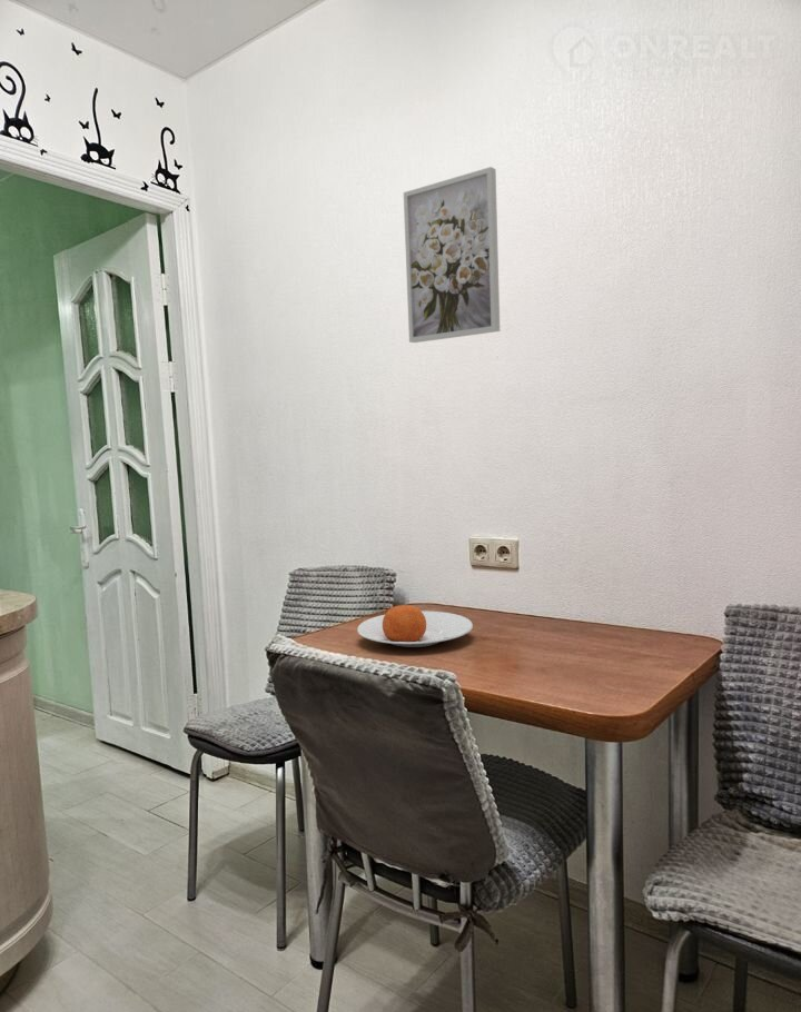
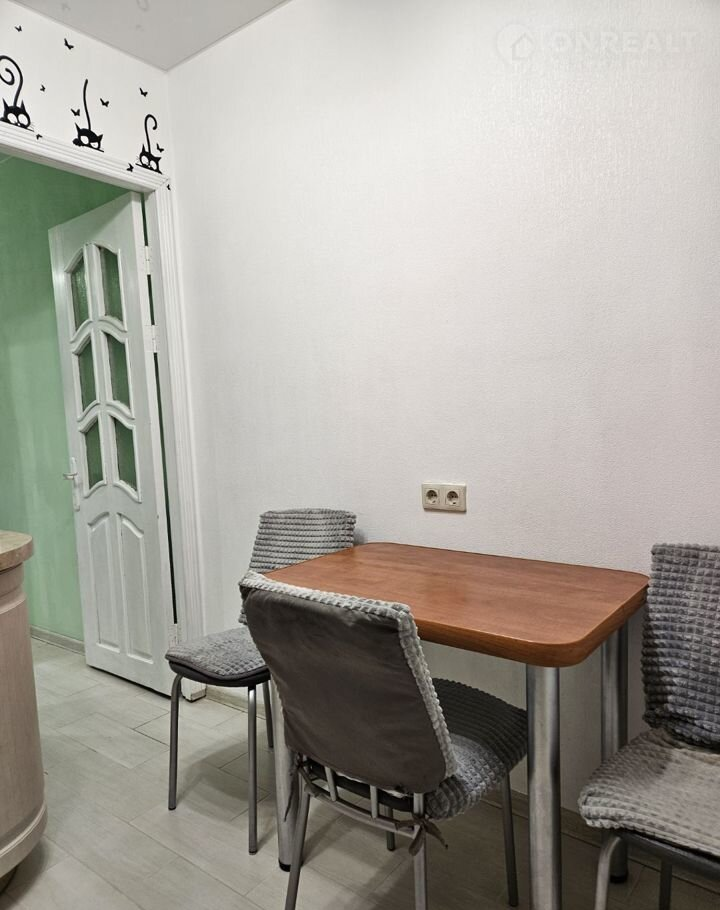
- plate [356,604,474,648]
- wall art [403,166,501,344]
